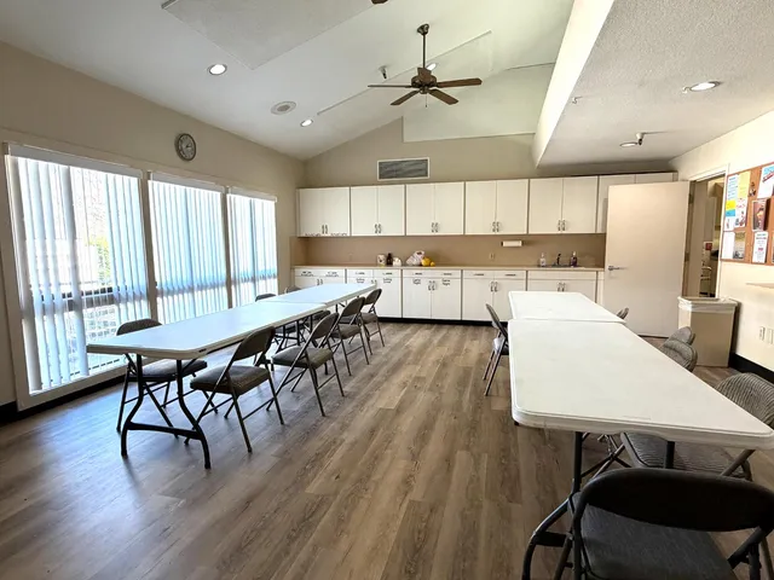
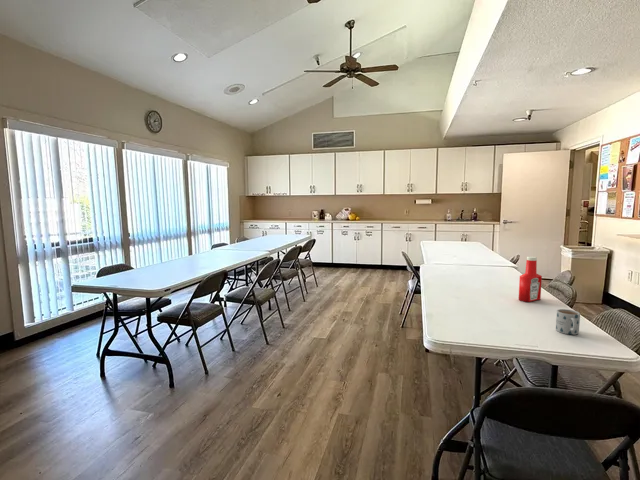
+ mug [555,308,581,336]
+ soap bottle [518,256,543,303]
